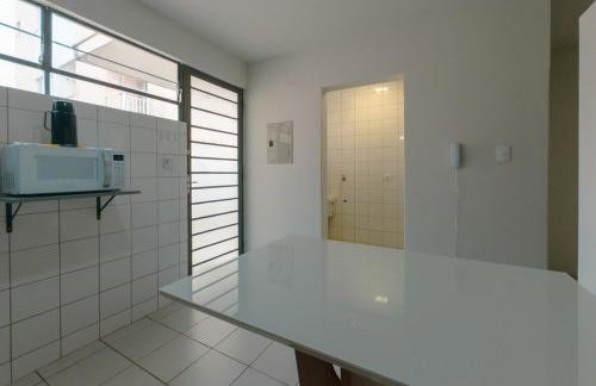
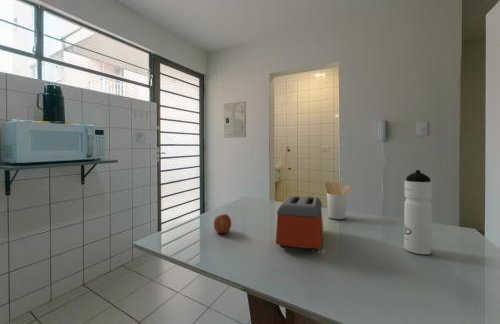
+ water bottle [403,169,433,255]
+ toaster [275,195,325,253]
+ fruit [213,213,232,234]
+ utensil holder [324,181,351,220]
